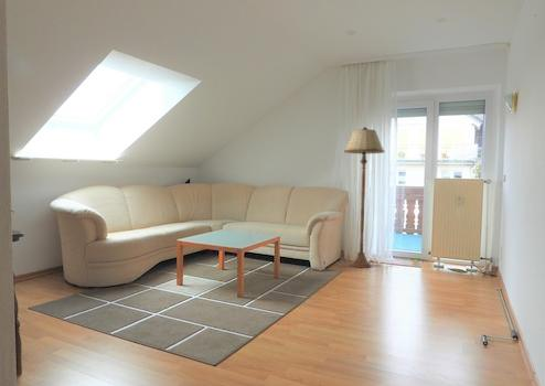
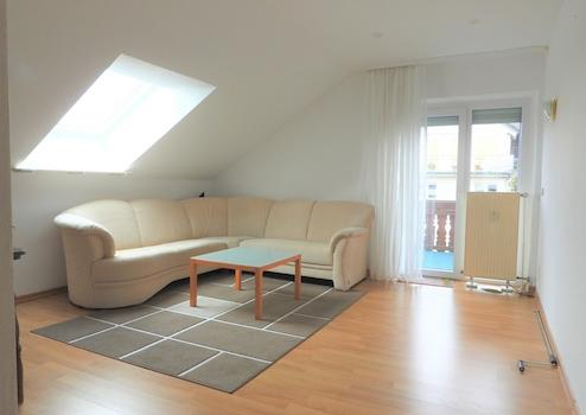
- floor lamp [343,126,386,269]
